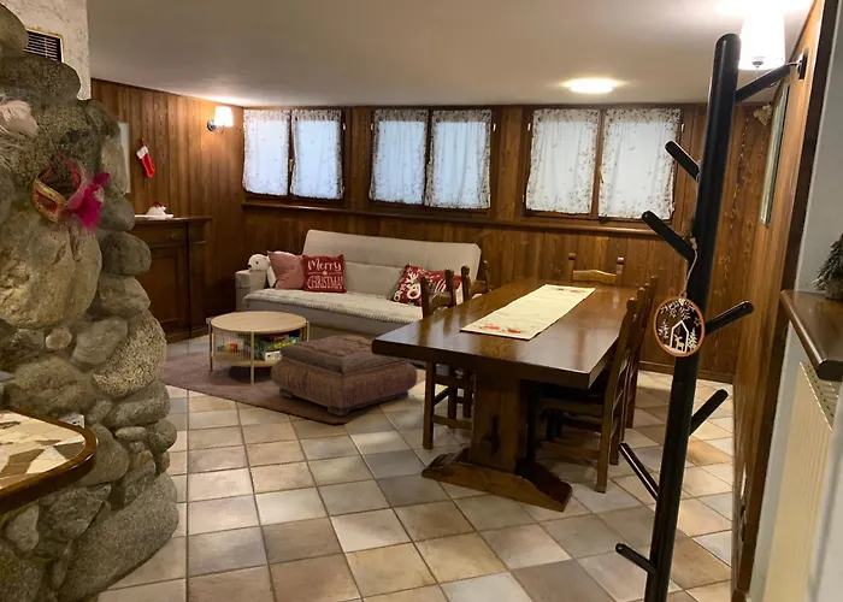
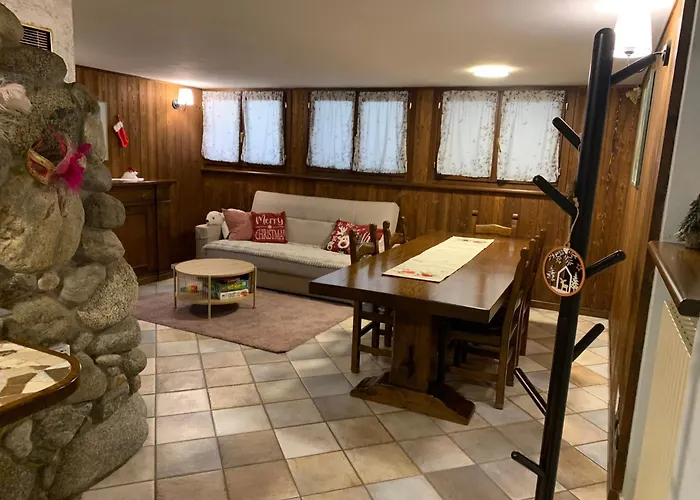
- ottoman [270,334,419,417]
